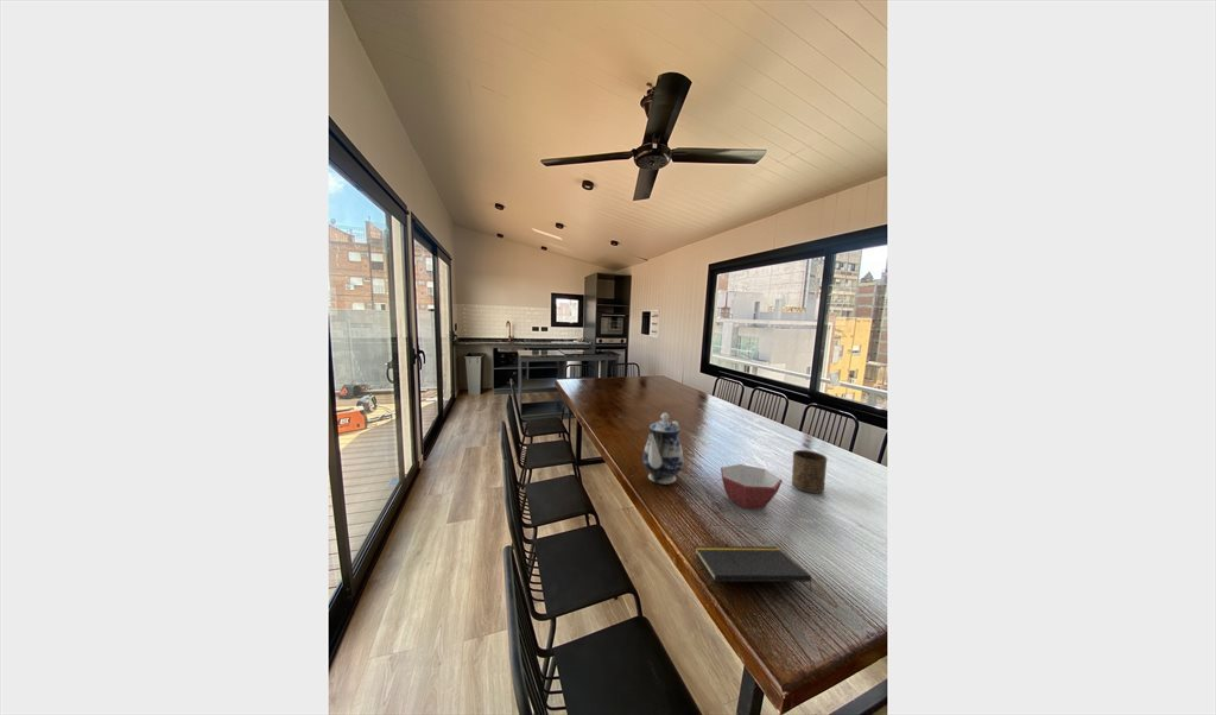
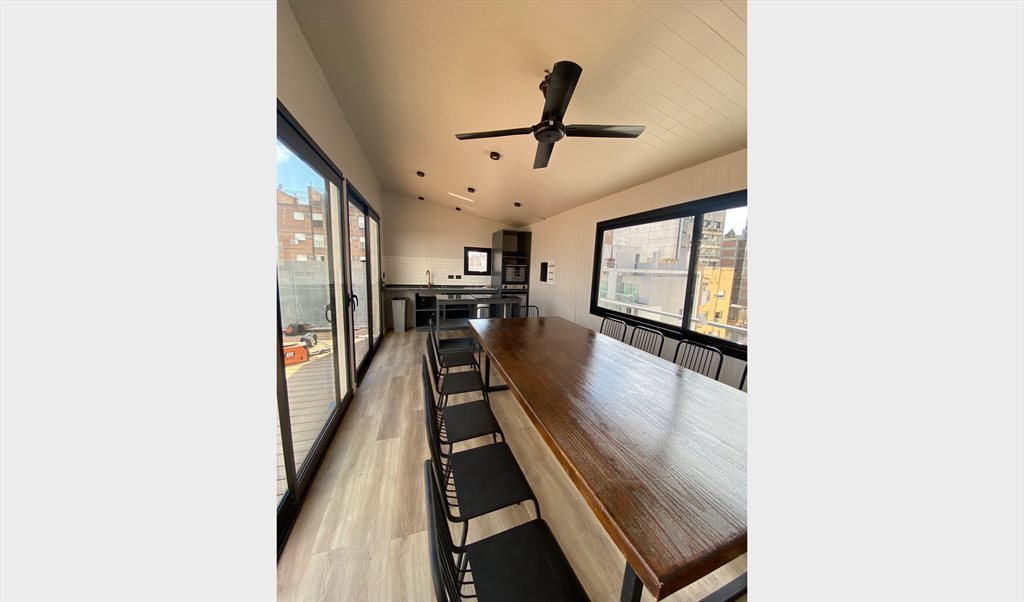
- bowl [720,463,784,510]
- cup [791,449,829,494]
- teapot [641,412,685,485]
- notepad [694,545,813,595]
